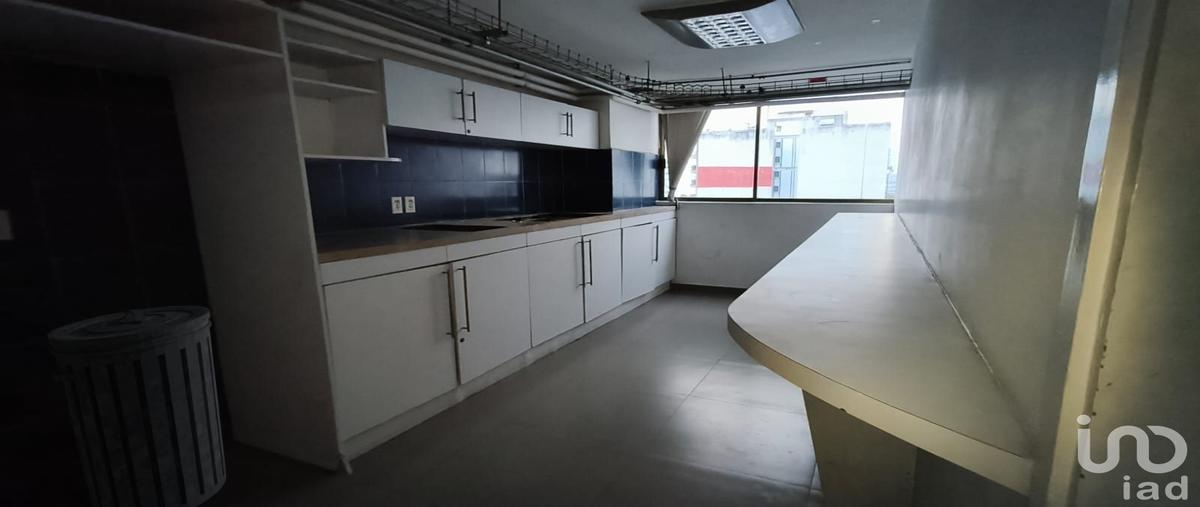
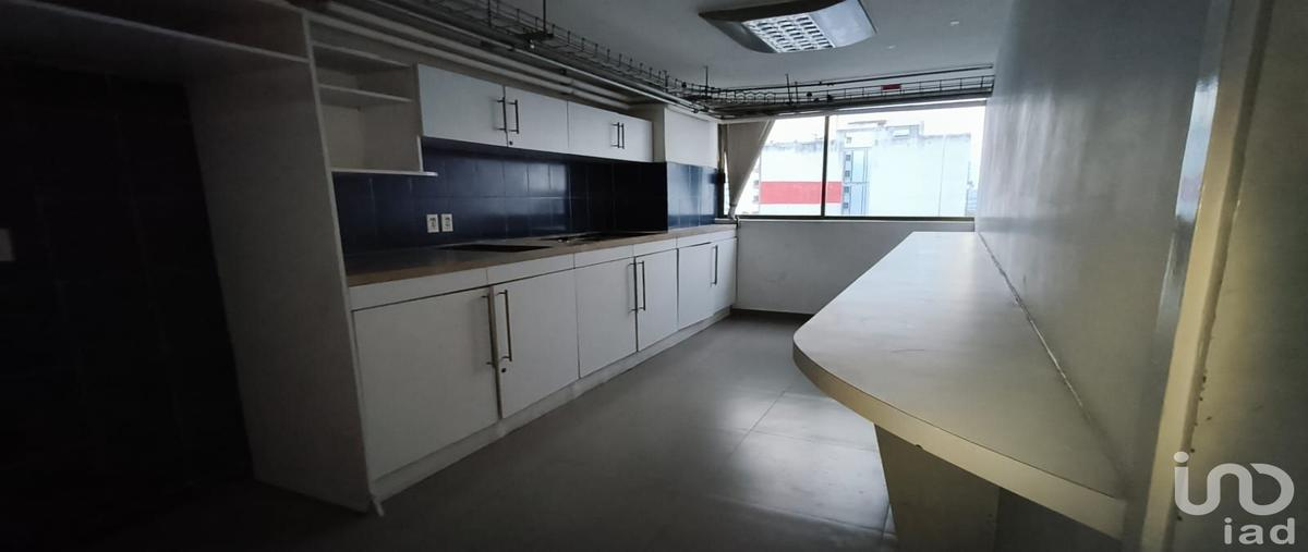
- trash can [46,305,227,507]
